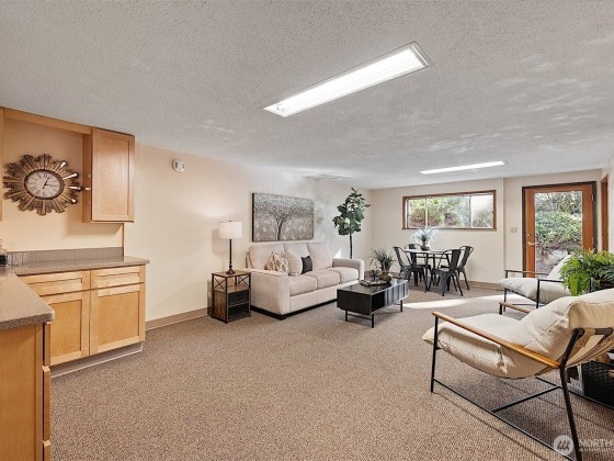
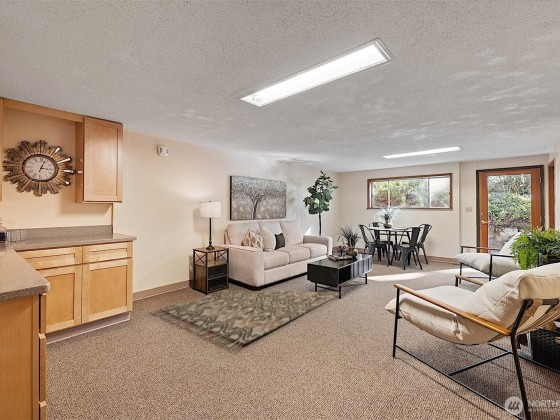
+ rug [148,290,345,350]
